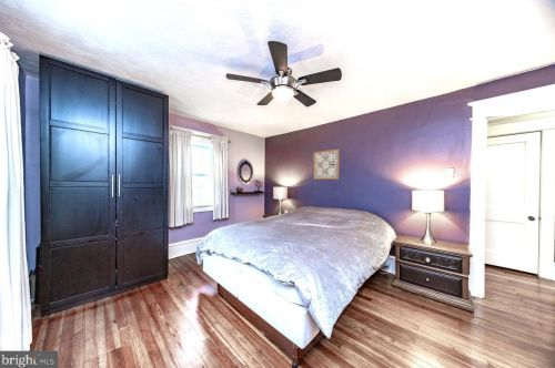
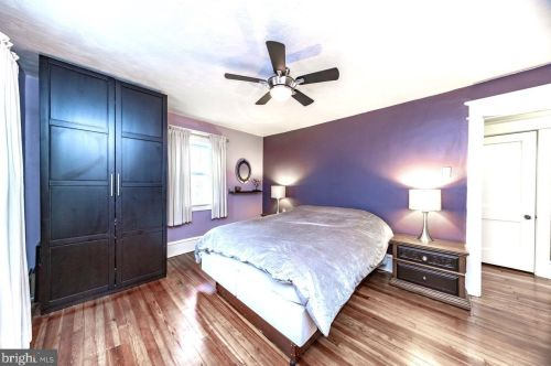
- wall art [312,149,341,181]
